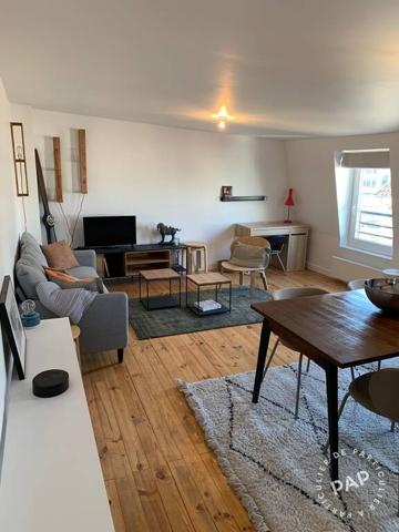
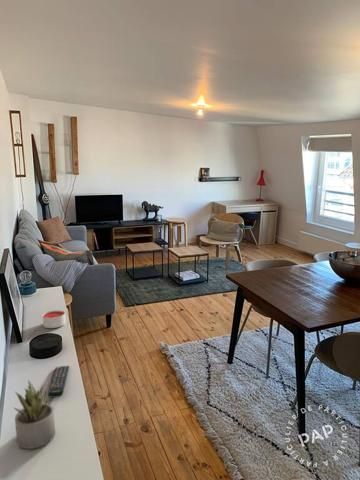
+ candle [42,310,66,329]
+ succulent plant [12,380,56,450]
+ remote control [47,365,70,399]
